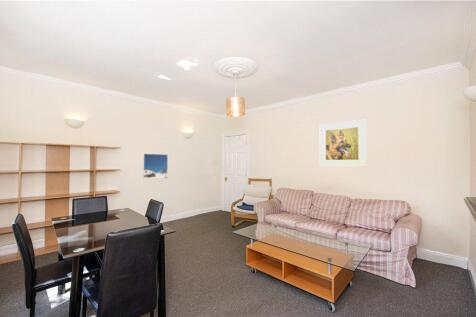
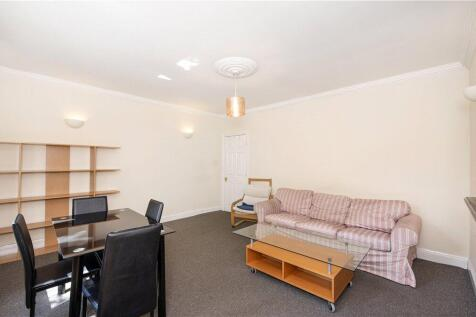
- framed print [142,153,169,180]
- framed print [319,118,367,168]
